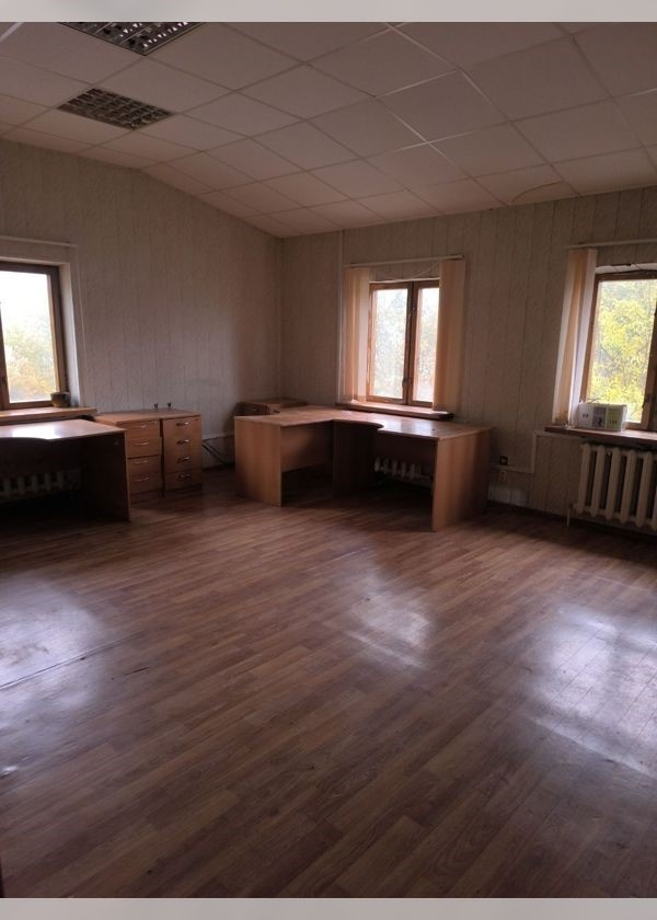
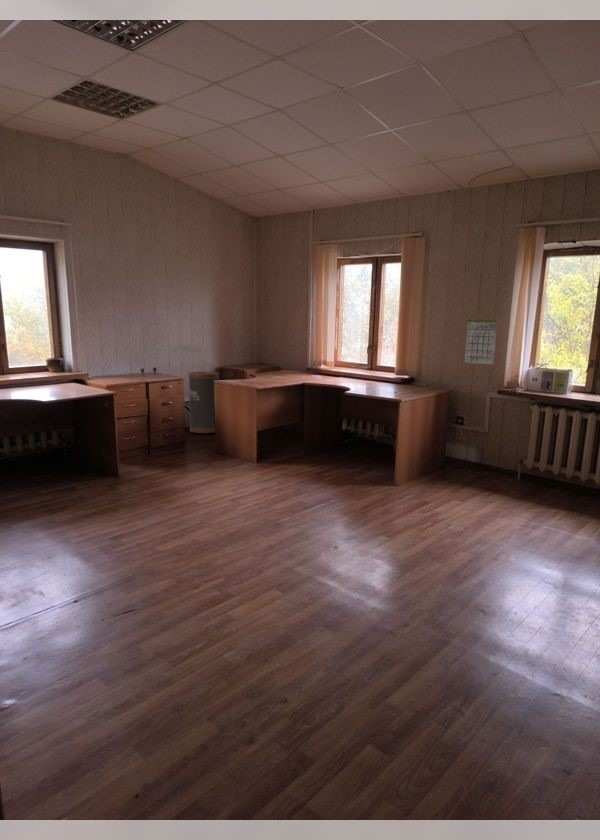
+ trash can [188,371,220,435]
+ calendar [464,314,499,366]
